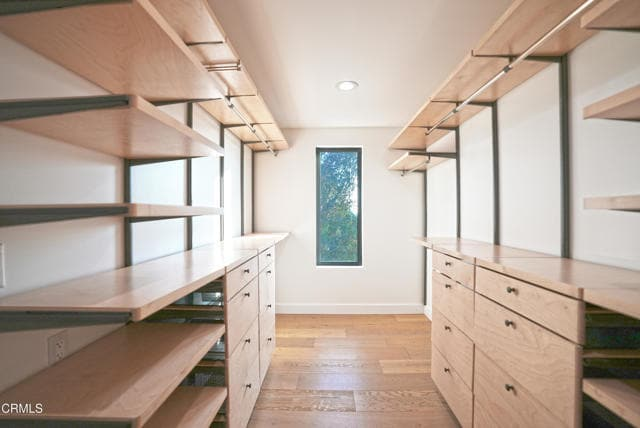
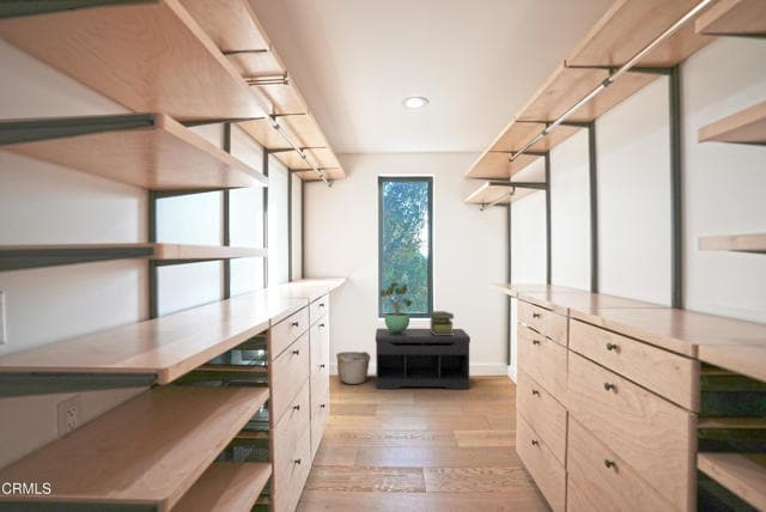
+ bench [375,328,472,390]
+ potted plant [379,281,413,333]
+ basket [335,351,372,385]
+ stack of books [427,310,455,335]
